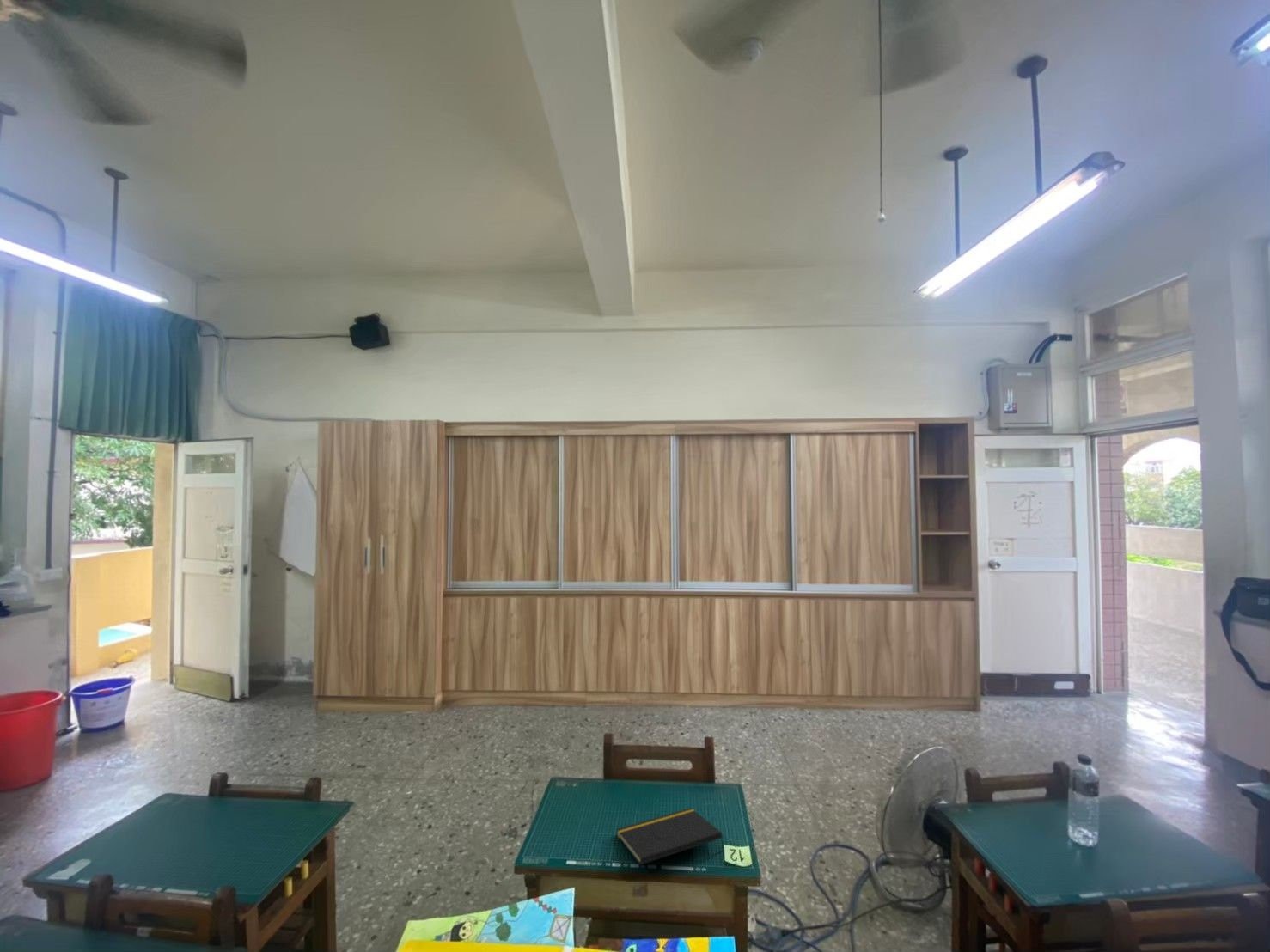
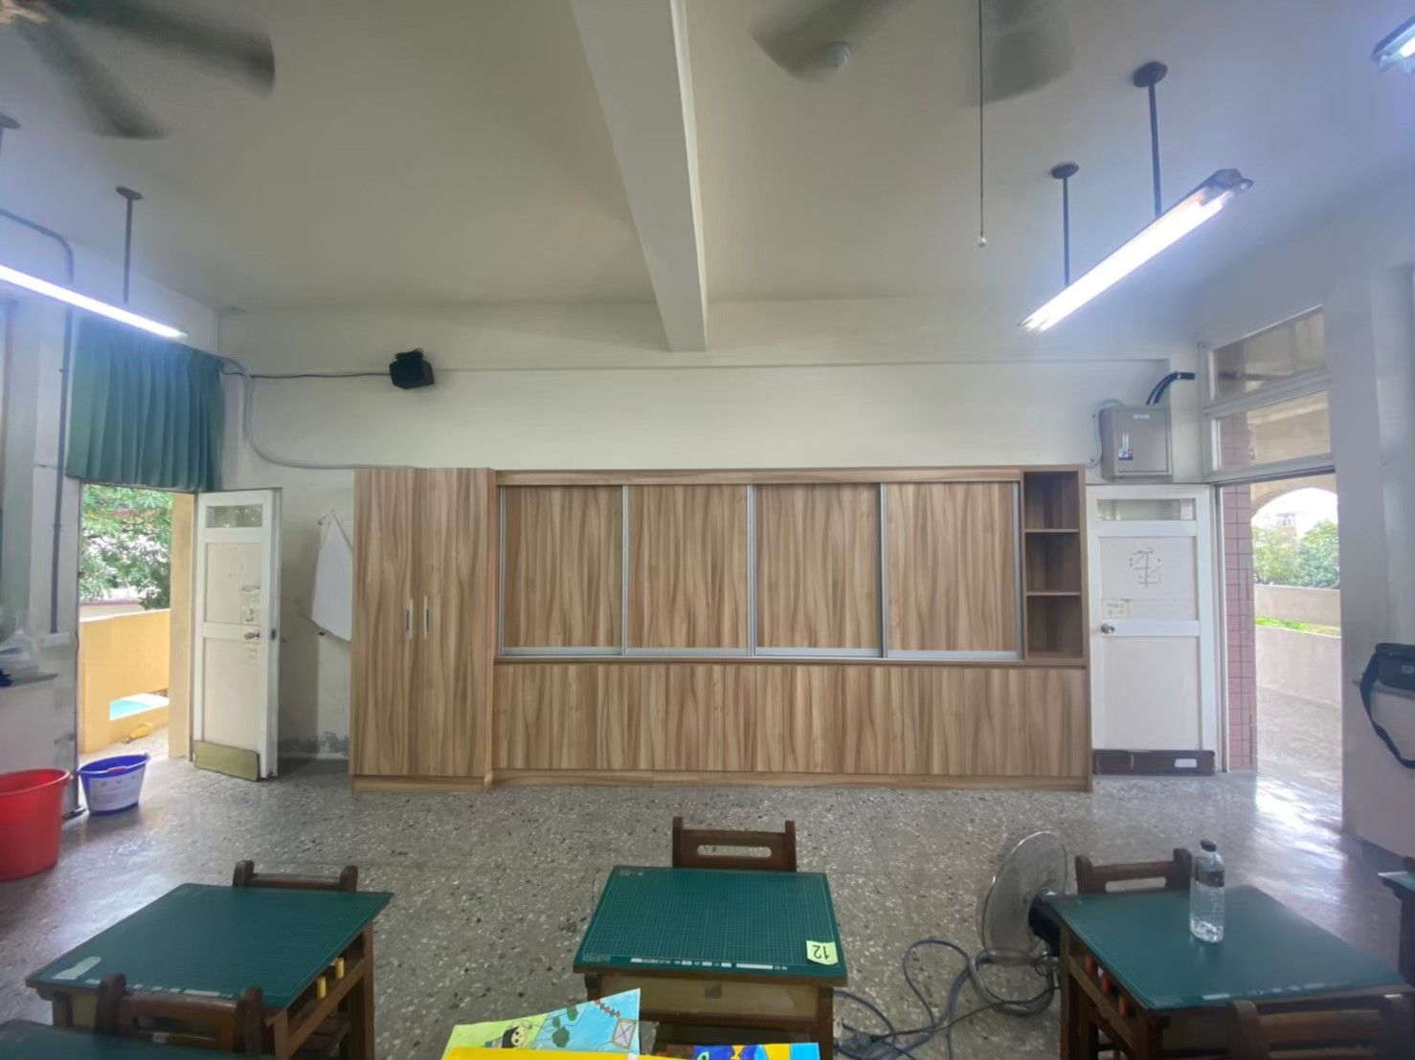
- notepad [616,807,725,866]
